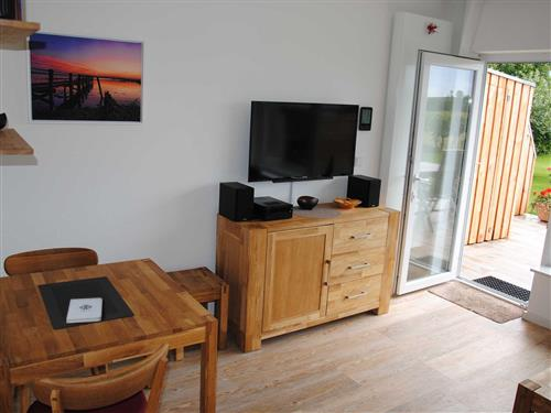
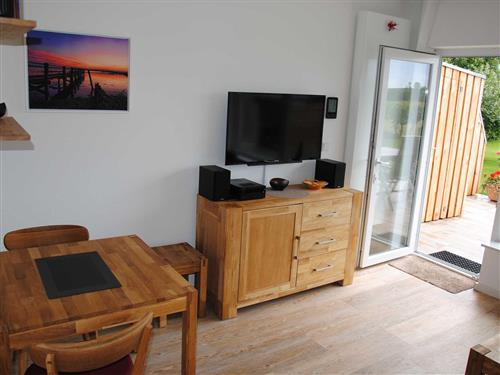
- notepad [66,297,104,324]
